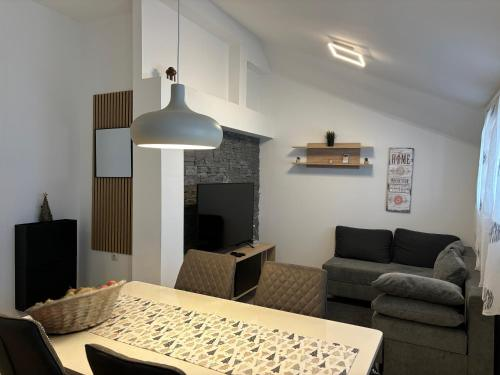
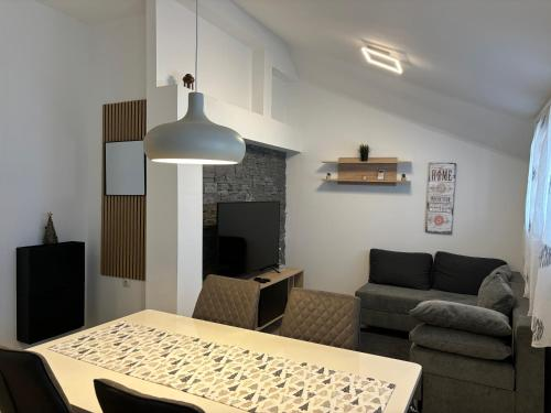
- fruit basket [23,279,127,335]
